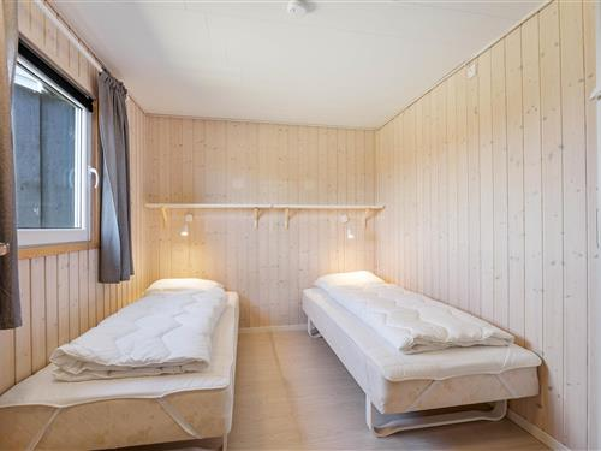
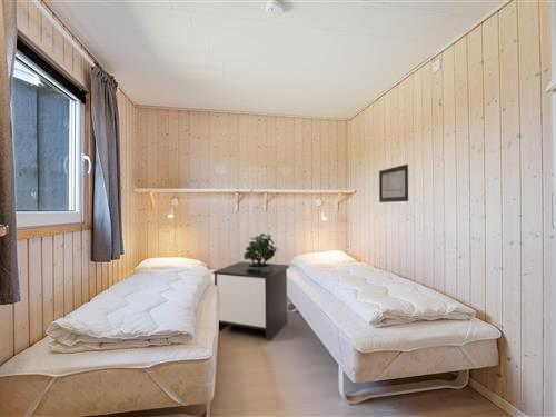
+ nightstand [211,260,290,341]
+ potted plant [242,230,278,272]
+ wall art [378,163,409,203]
